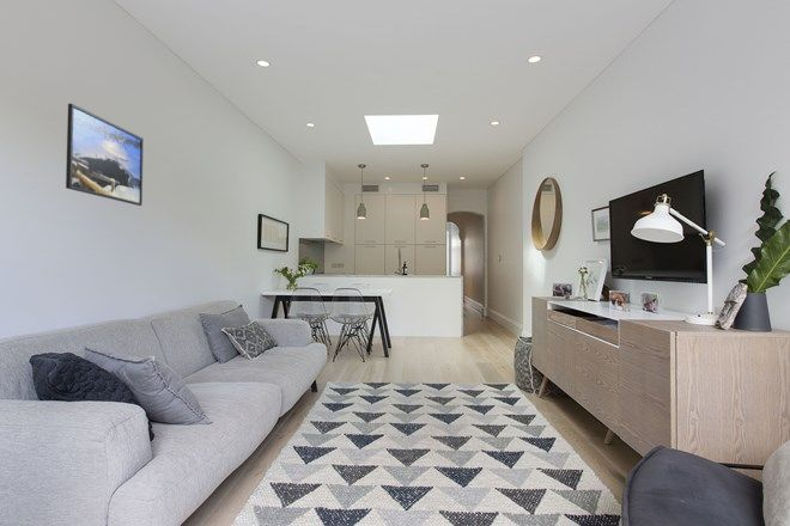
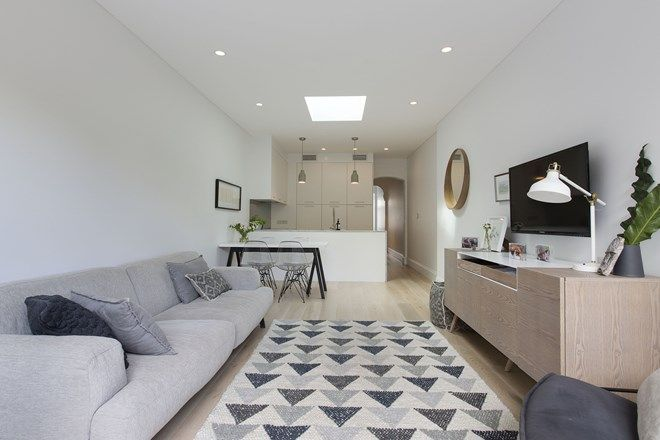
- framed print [65,103,145,207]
